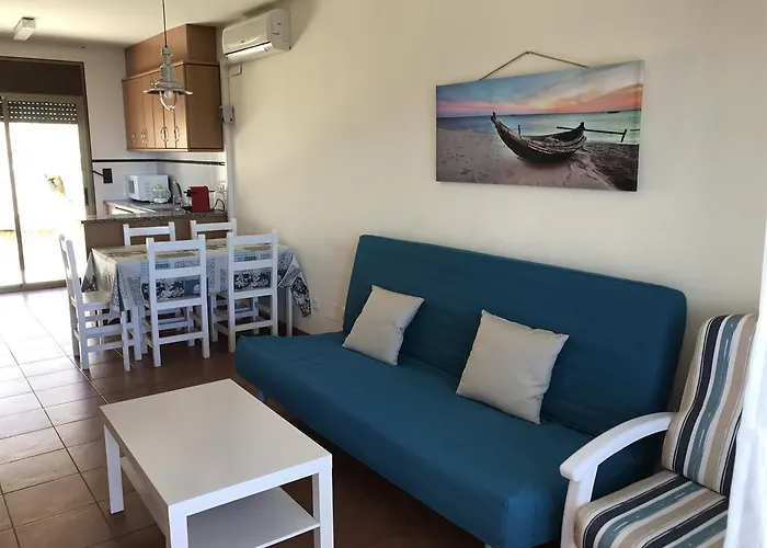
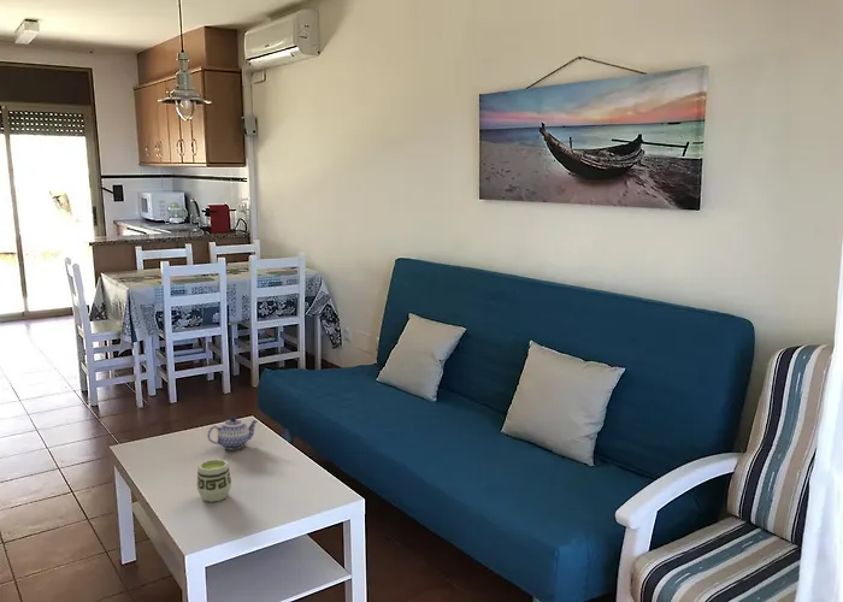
+ cup [196,458,232,503]
+ teapot [206,415,259,450]
